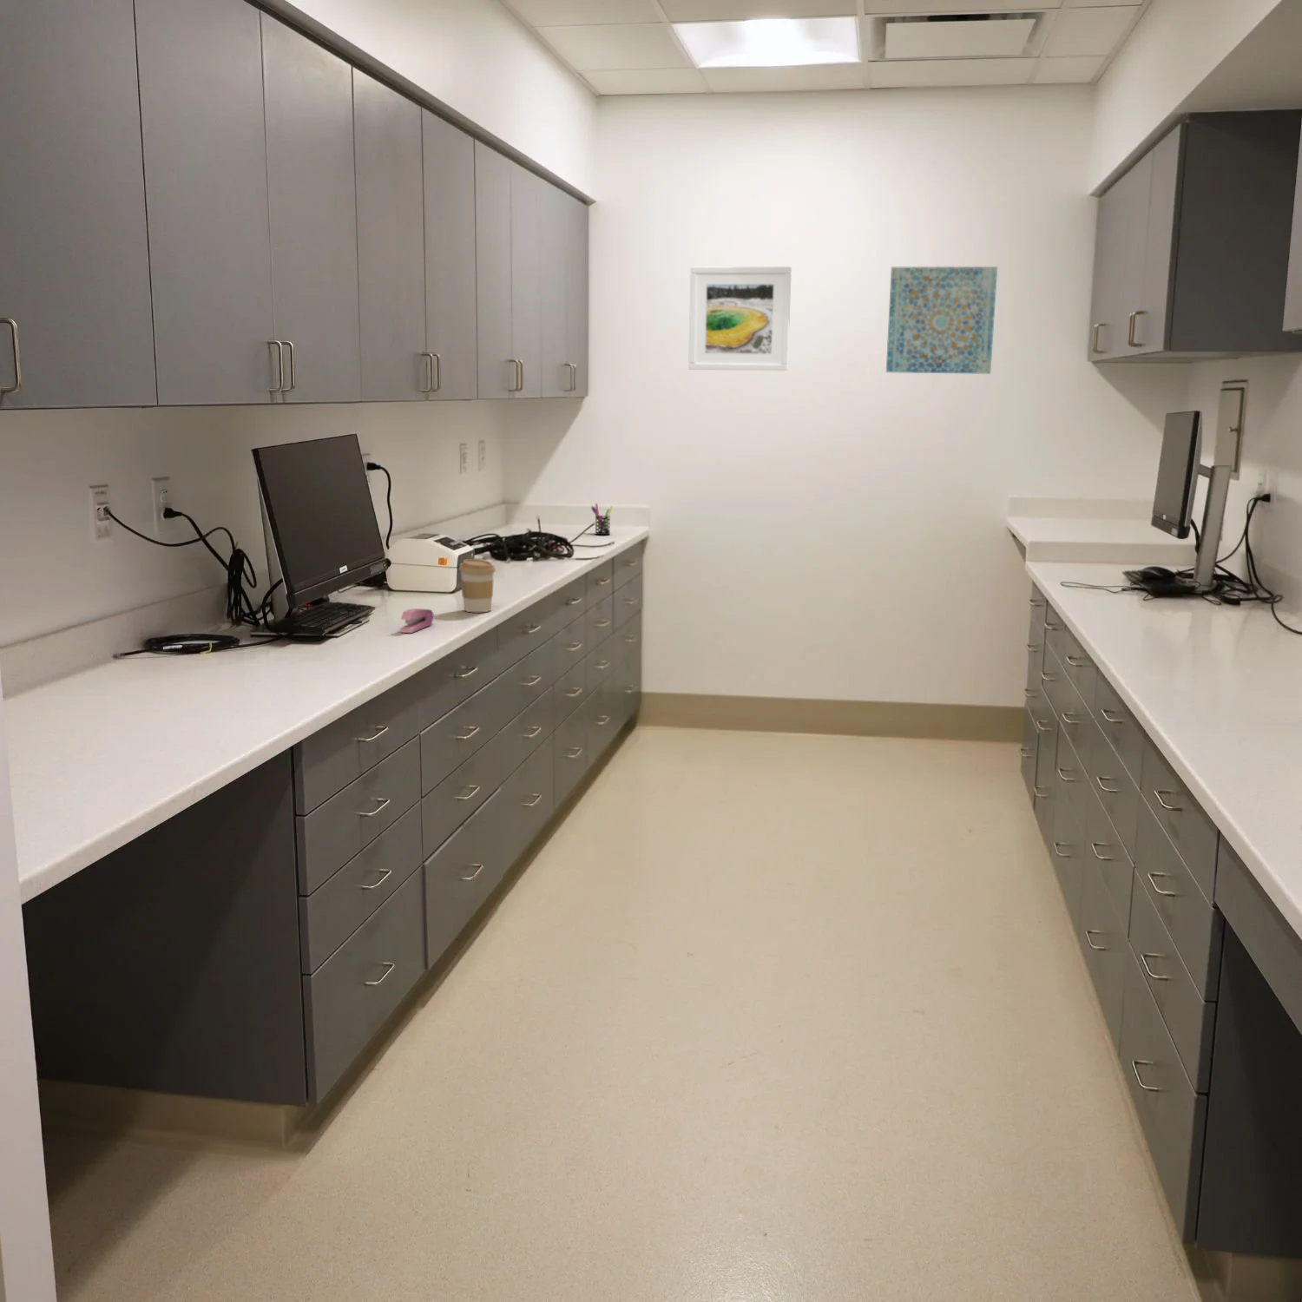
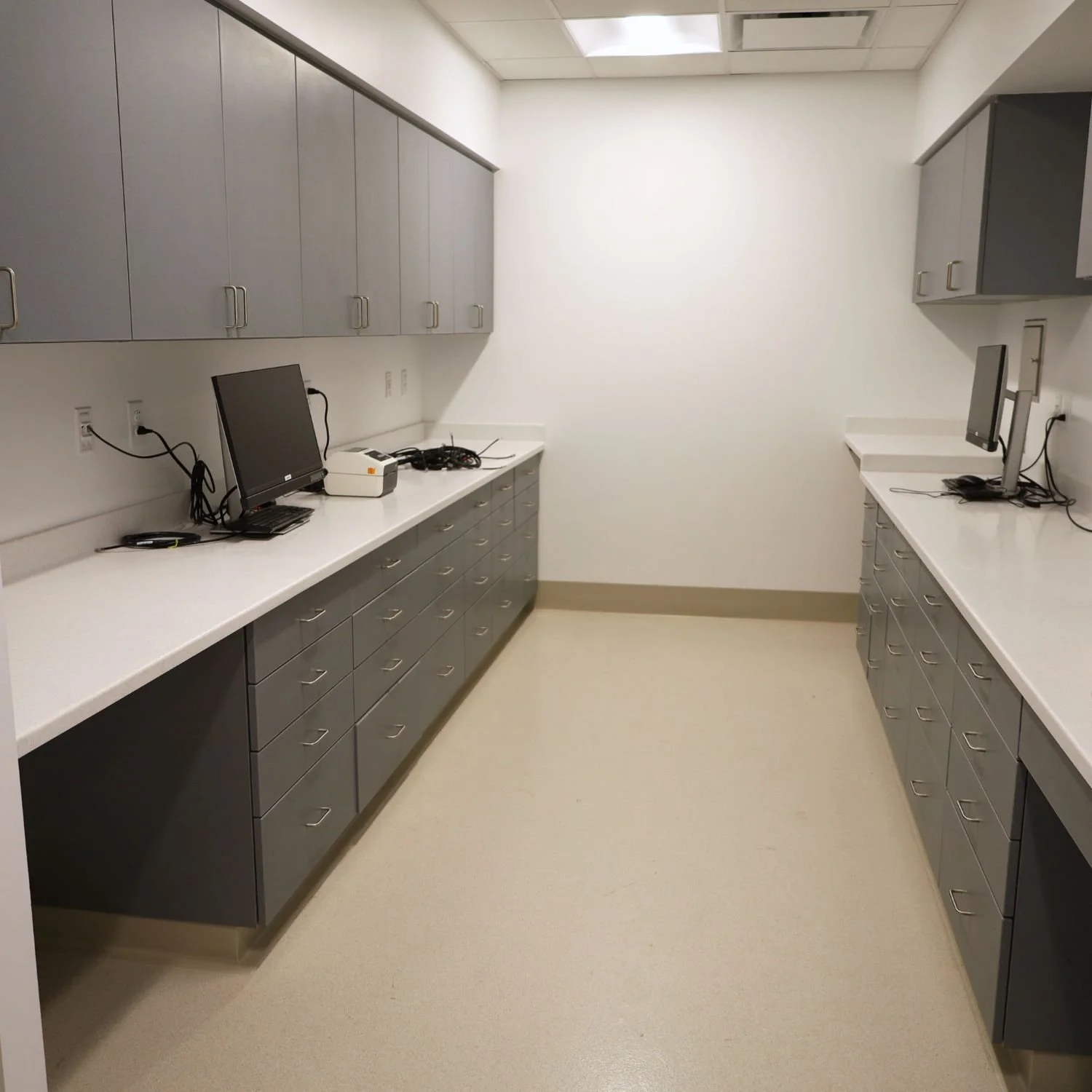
- wall art [886,266,998,374]
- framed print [688,266,793,372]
- coffee cup [458,558,496,613]
- stapler [398,608,434,633]
- pen holder [590,503,614,535]
